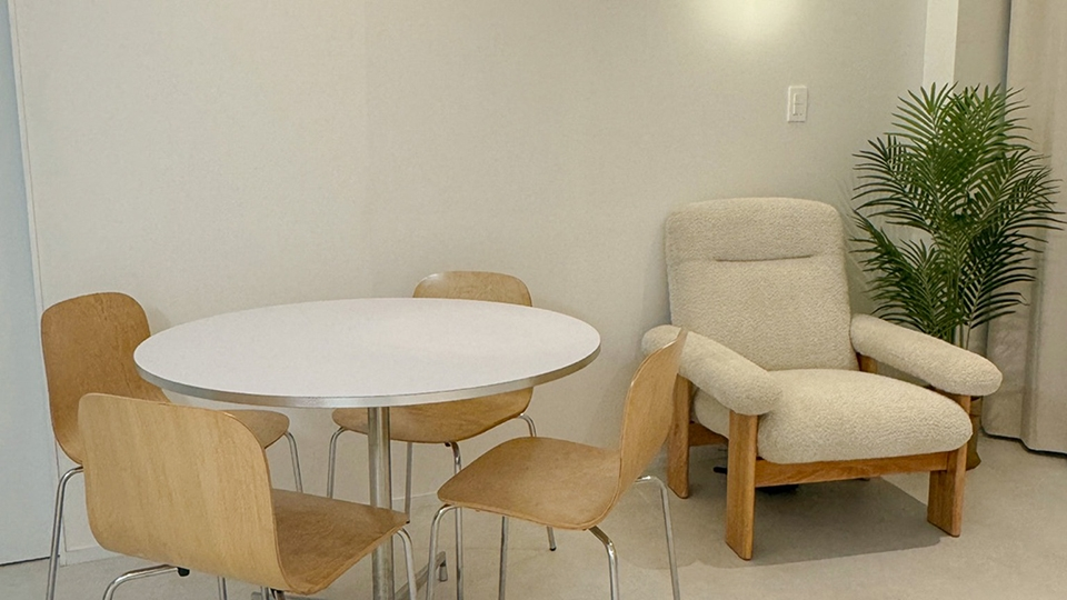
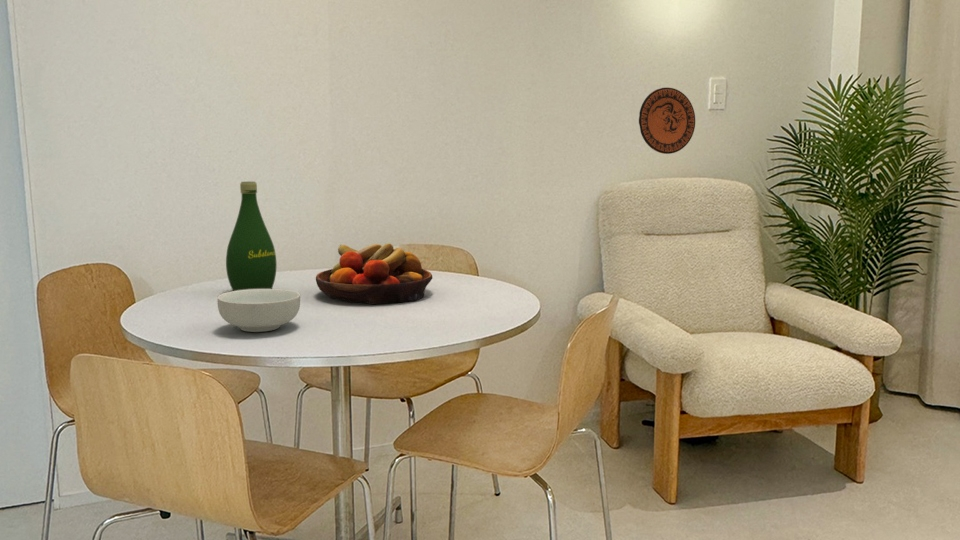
+ fruit bowl [315,243,433,305]
+ decorative plate [638,87,696,155]
+ bottle [225,181,278,291]
+ cereal bowl [216,288,301,333]
